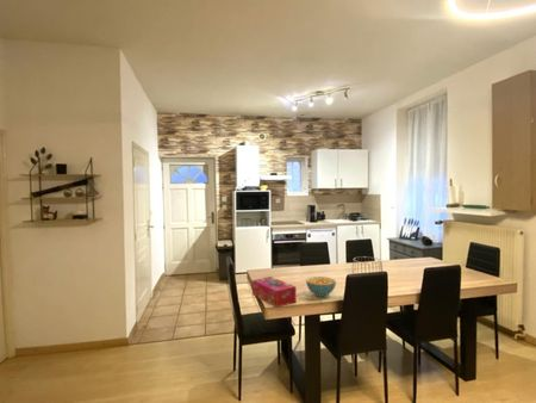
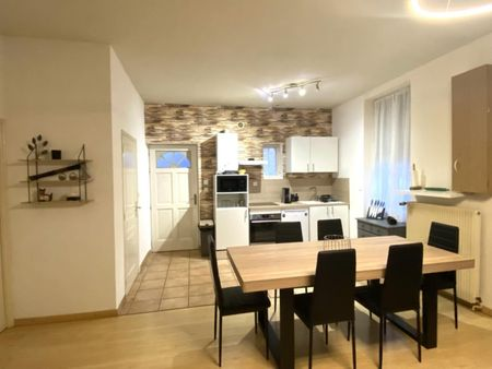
- tissue box [251,275,298,309]
- cereal bowl [305,275,337,298]
